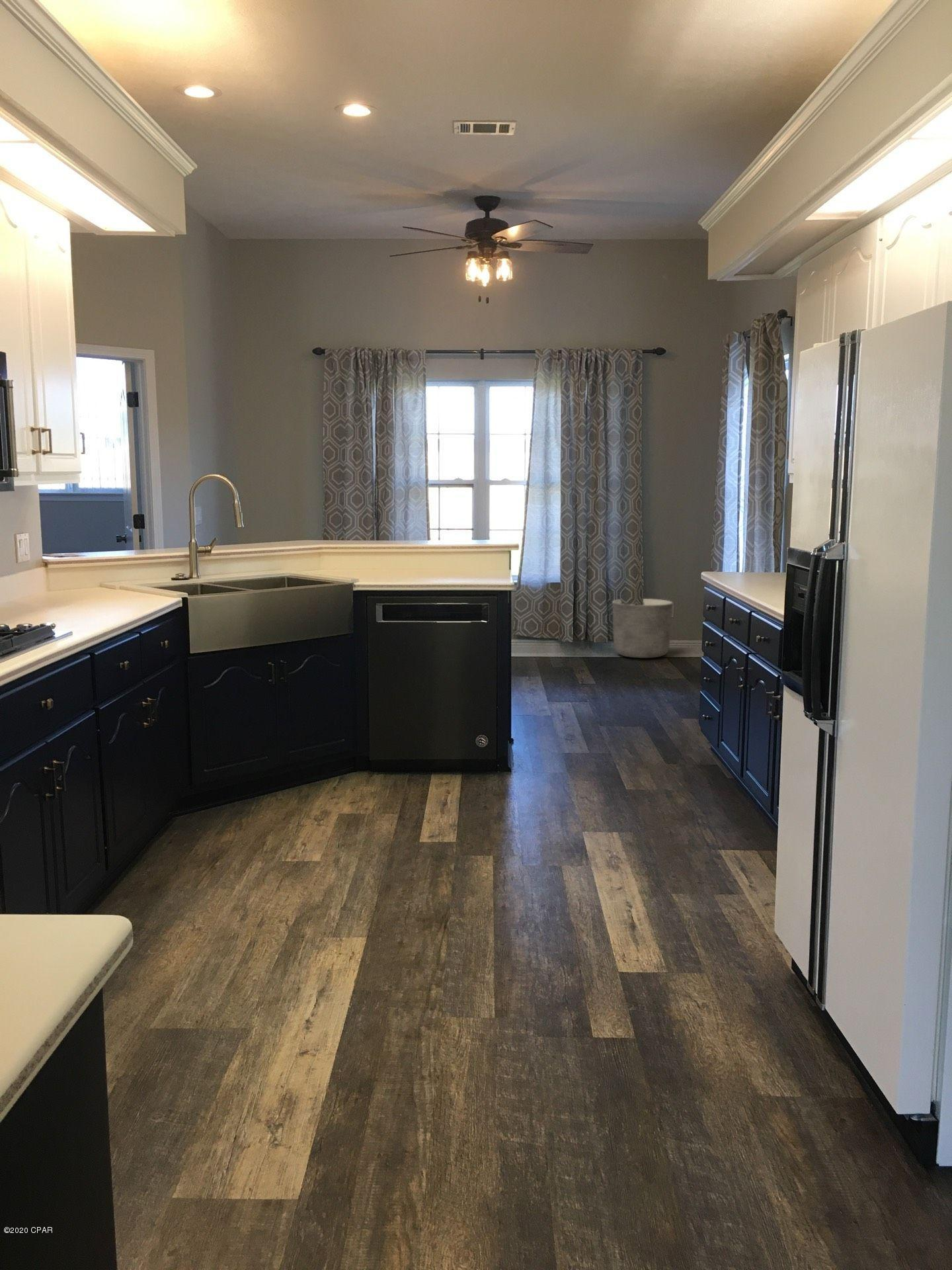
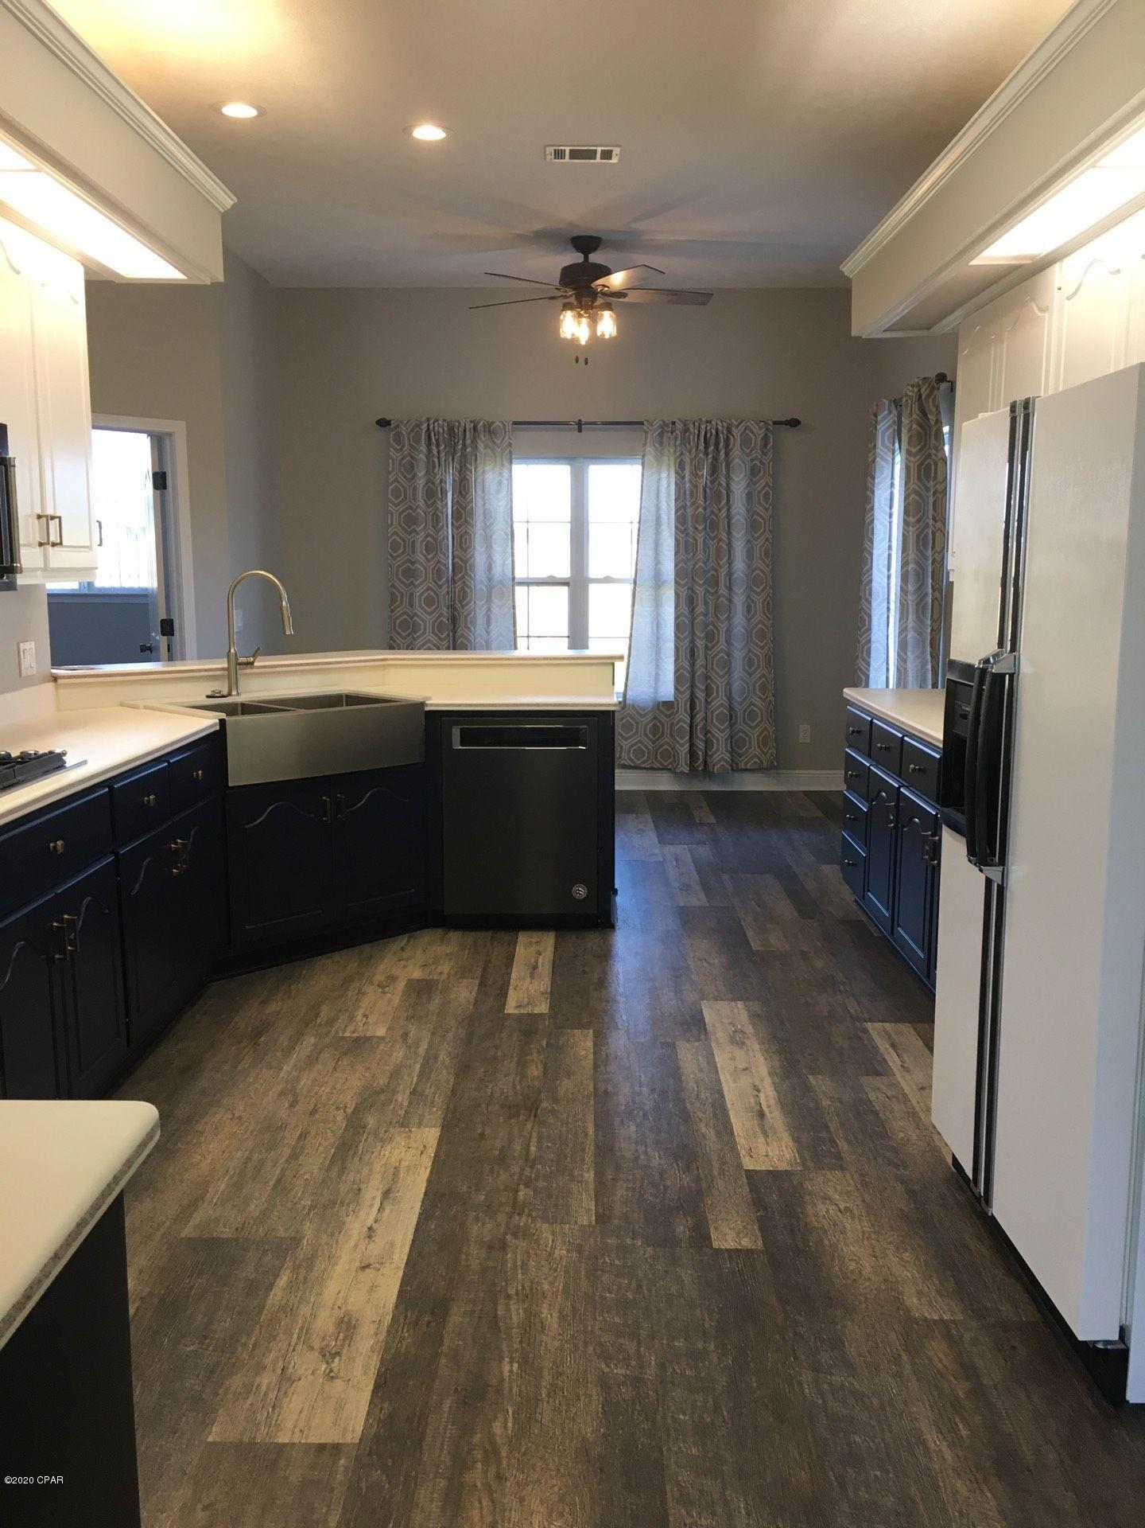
- planter [612,598,674,659]
